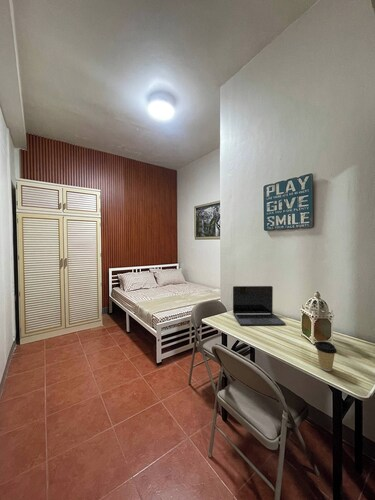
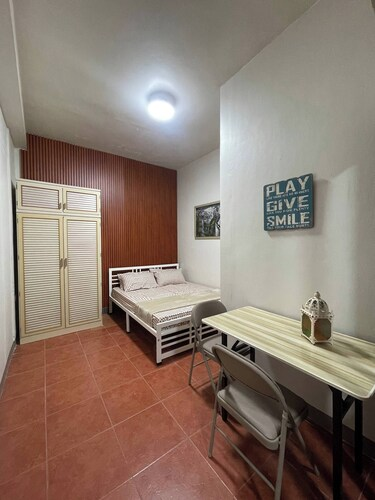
- laptop [232,285,286,326]
- coffee cup [314,340,338,372]
